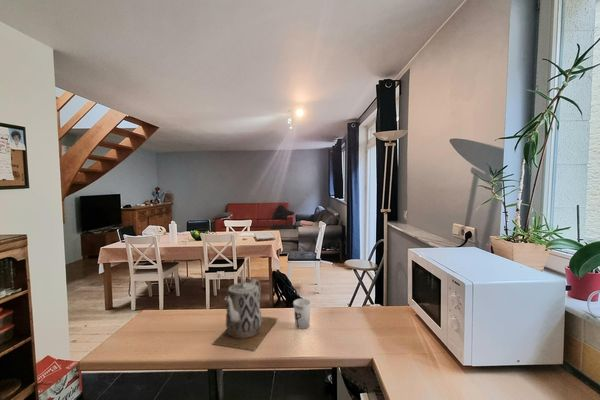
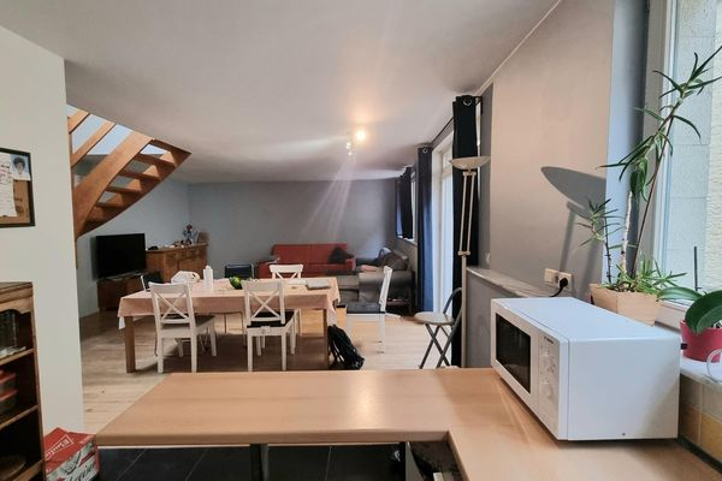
- cup [292,298,312,330]
- teapot [211,277,278,352]
